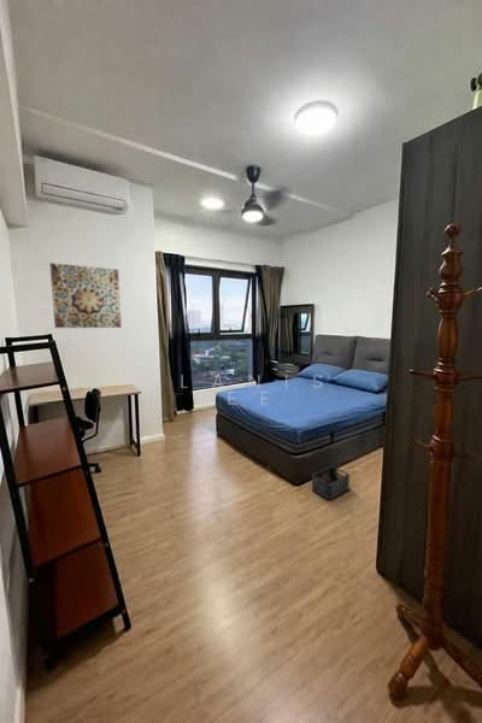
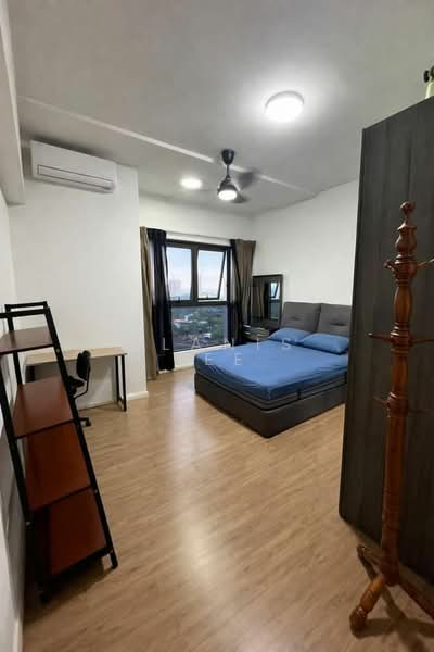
- wall art [48,261,123,329]
- storage bin [311,465,351,500]
